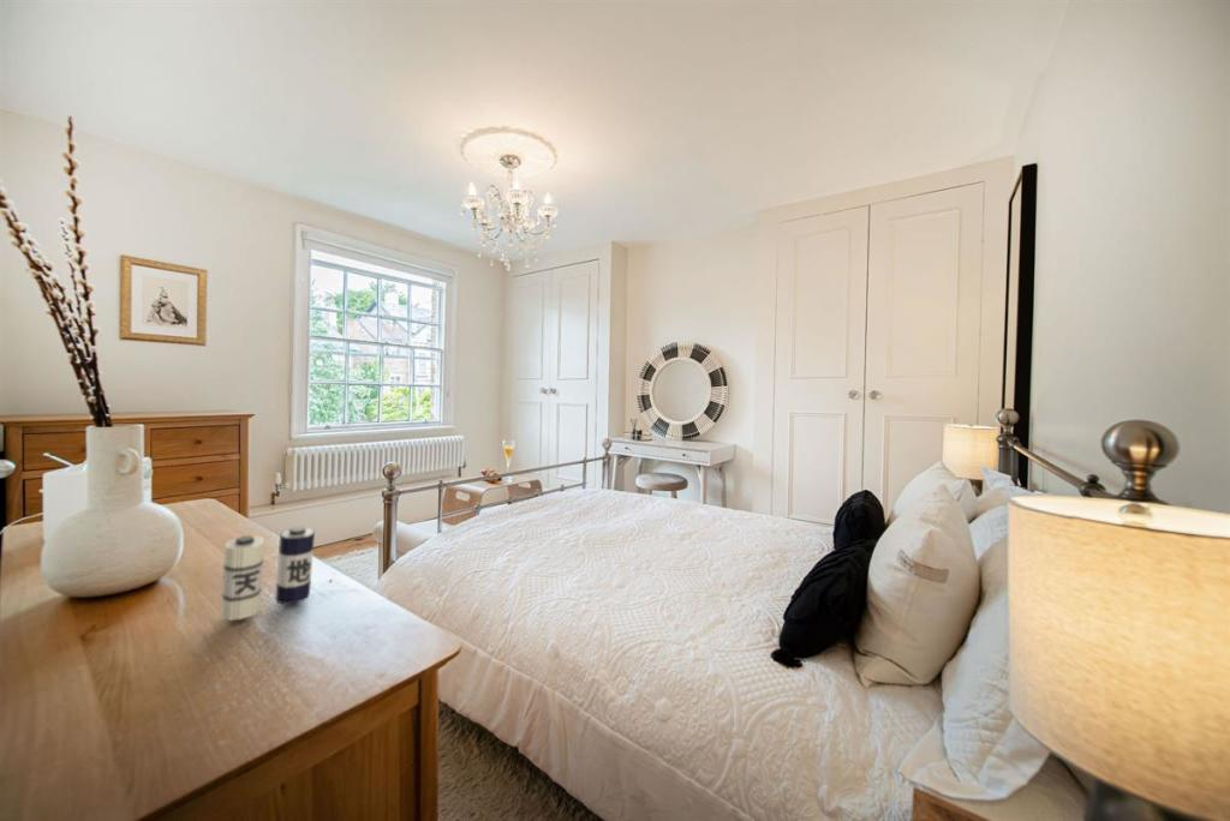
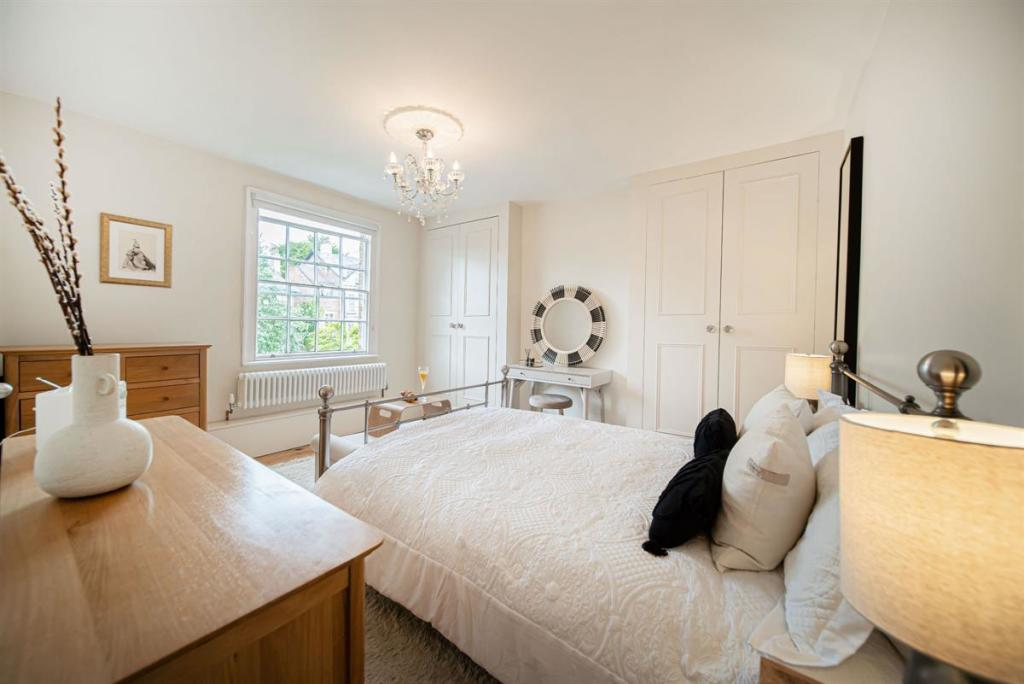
- candle [220,526,333,622]
